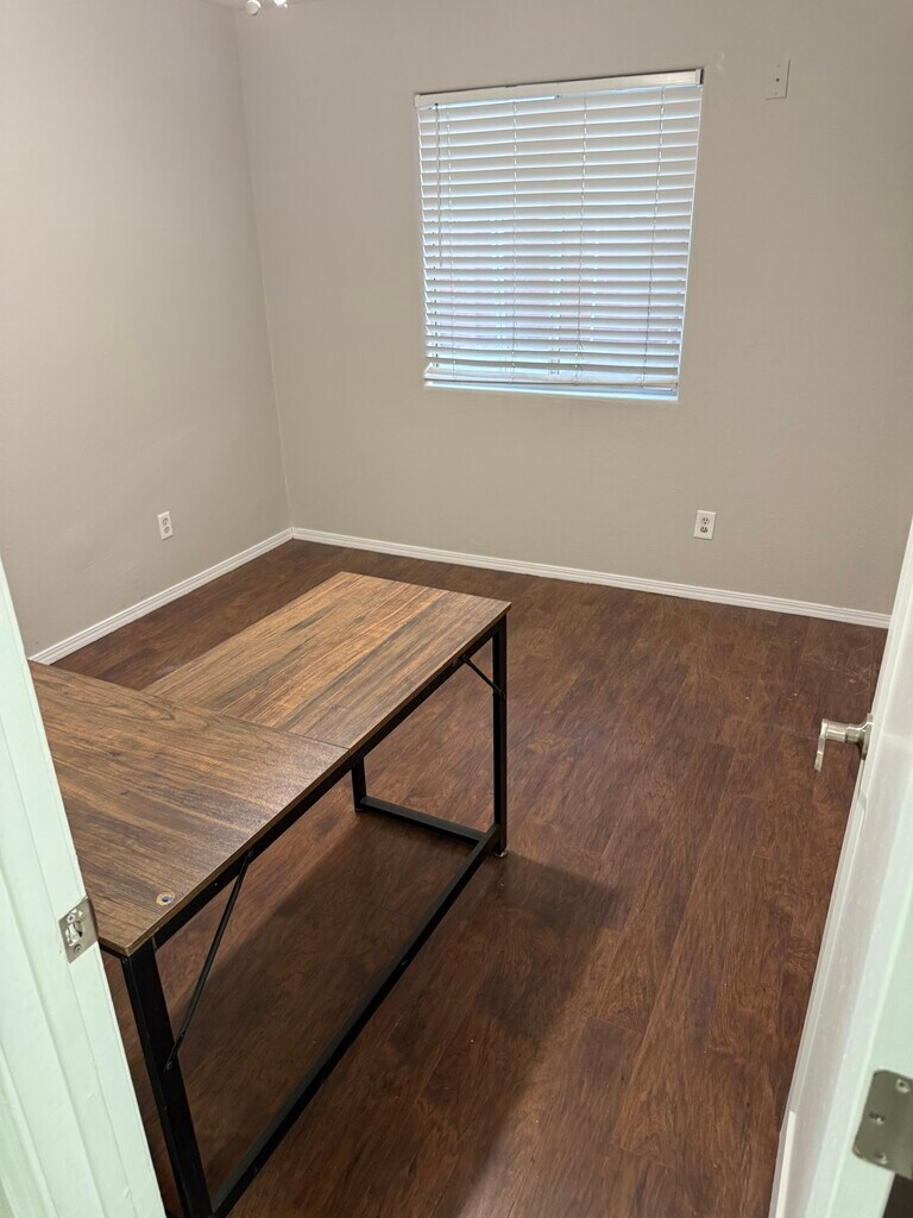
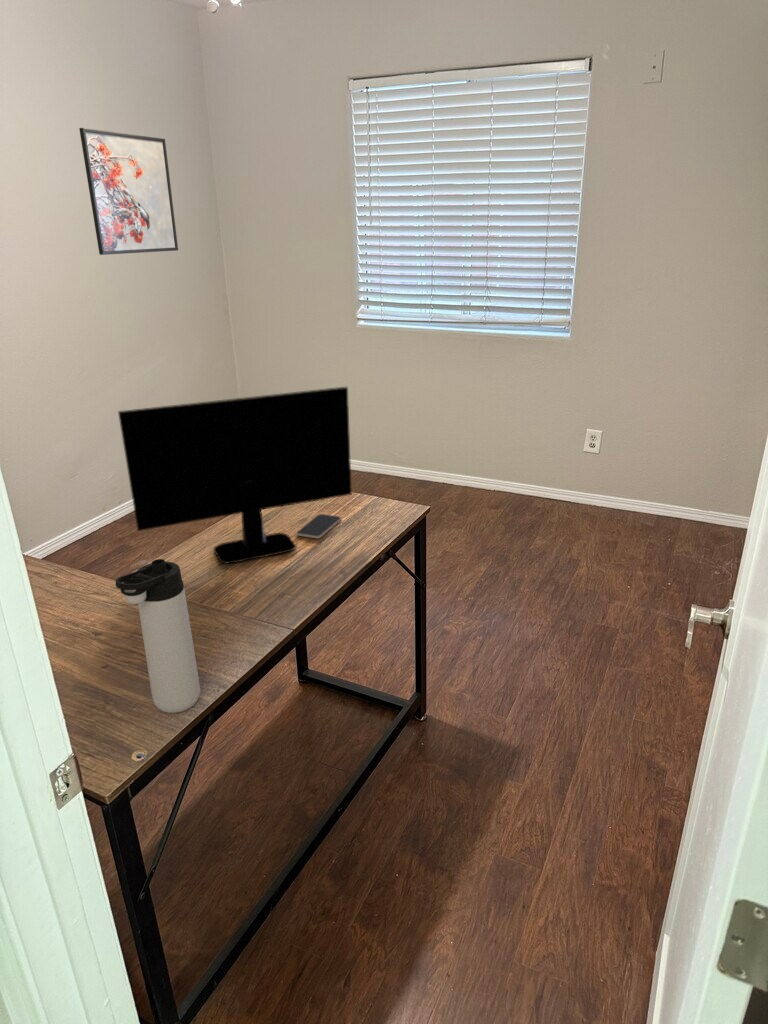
+ thermos bottle [115,558,201,714]
+ monitor [117,386,353,564]
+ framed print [78,127,179,256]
+ smartphone [295,513,342,539]
